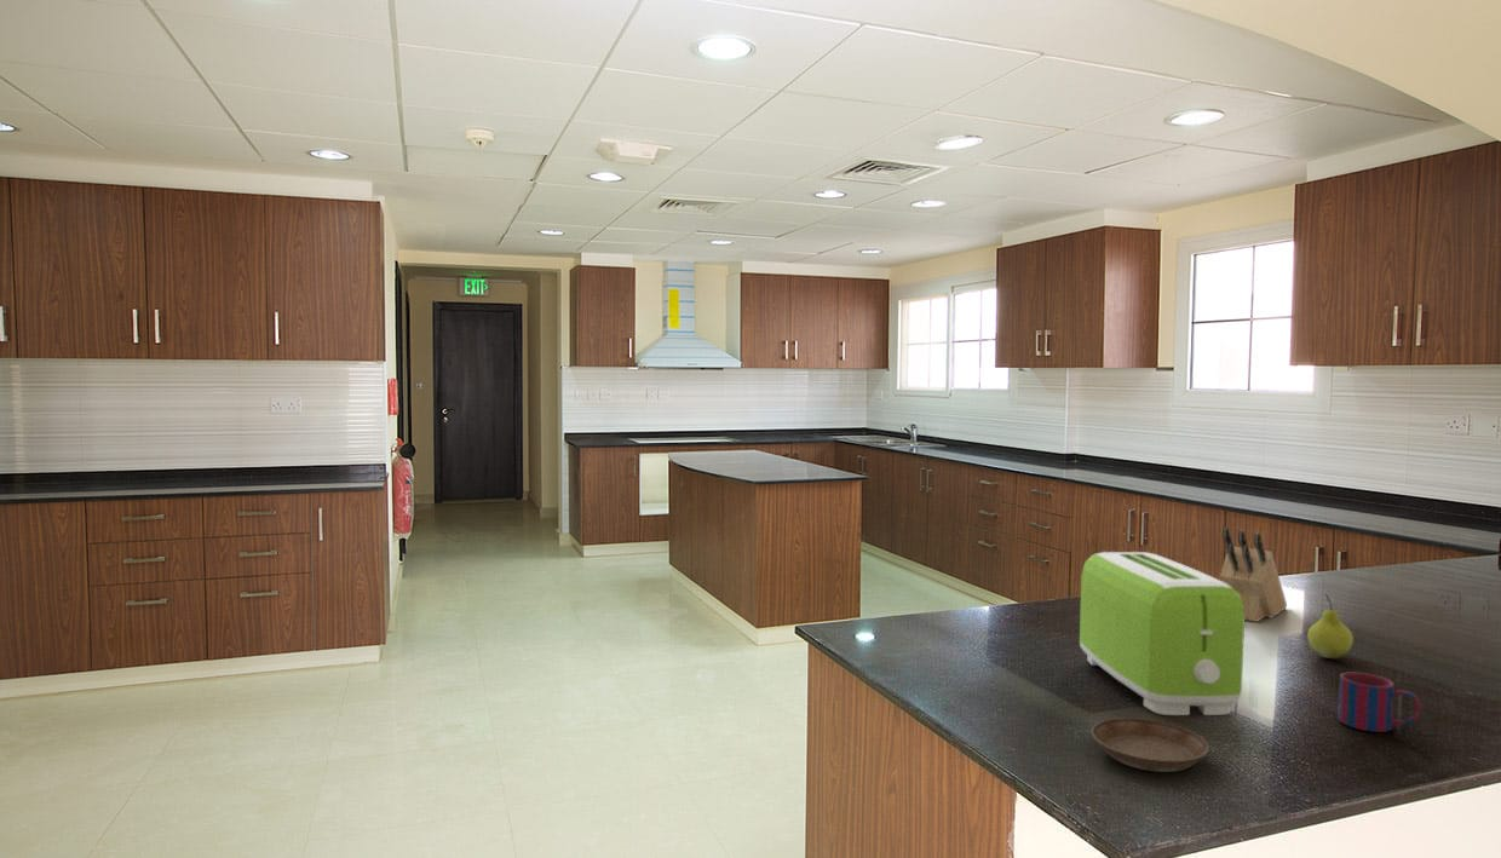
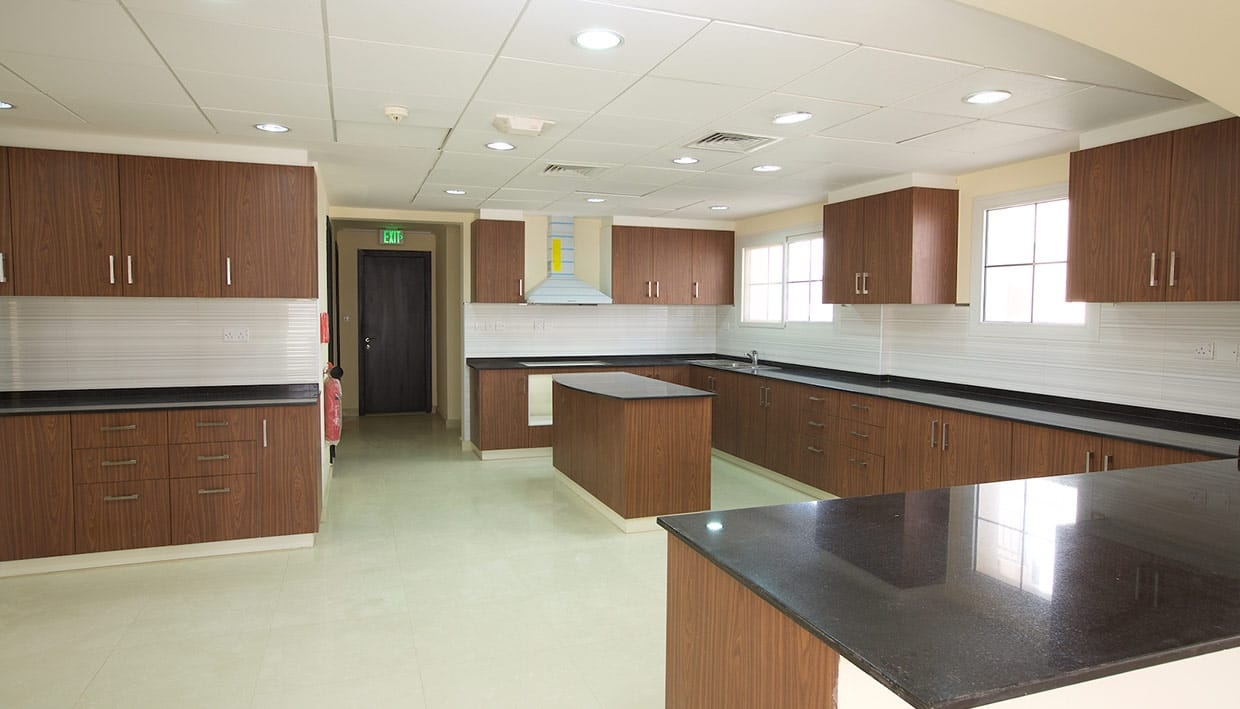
- toaster [1079,551,1246,716]
- knife block [1219,526,1288,623]
- fruit [1306,593,1355,660]
- mug [1336,672,1421,733]
- saucer [1091,716,1210,773]
